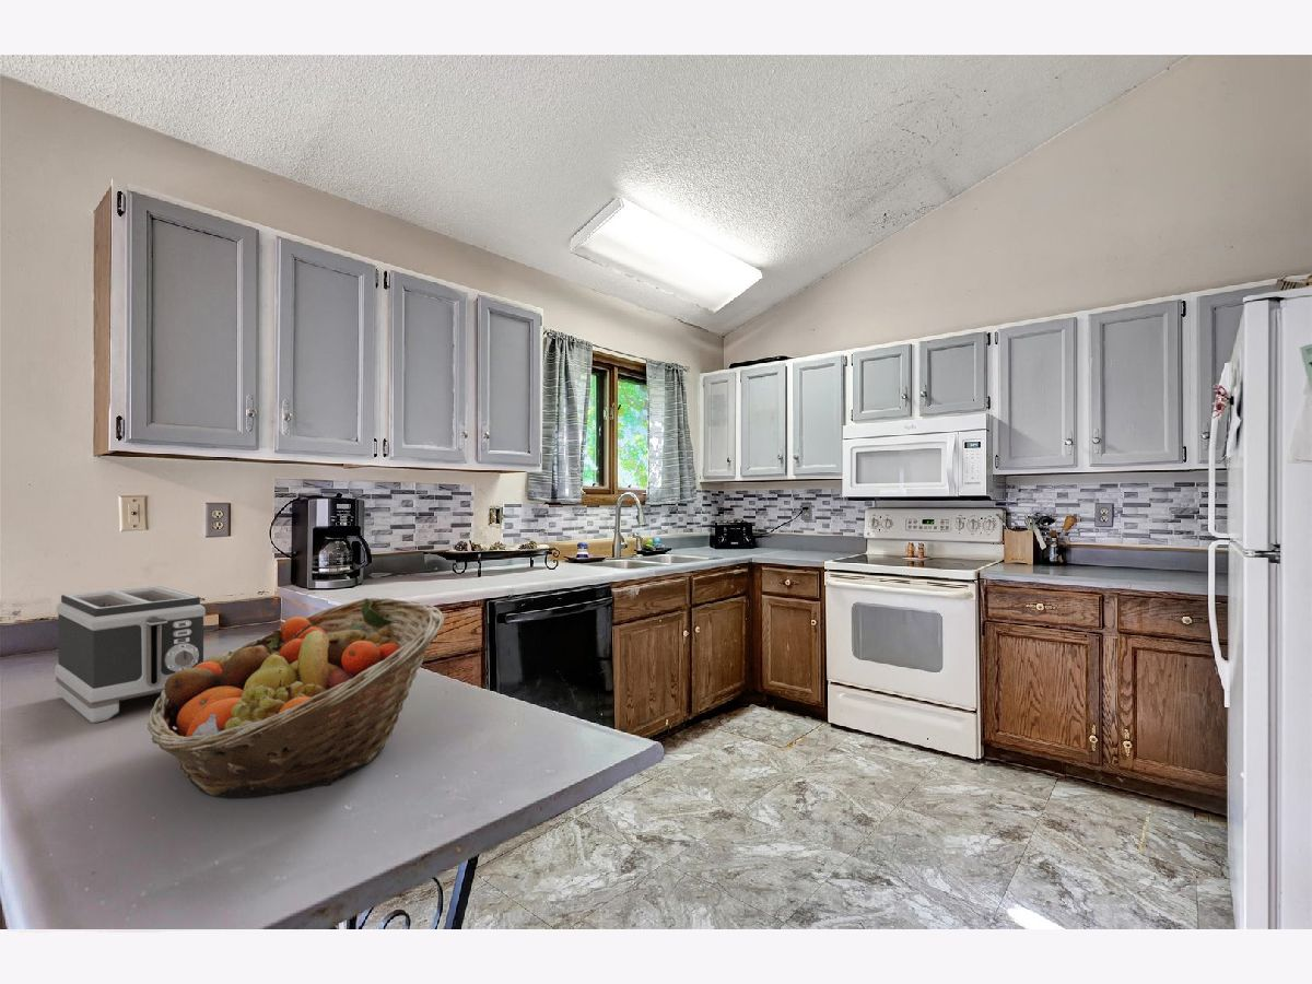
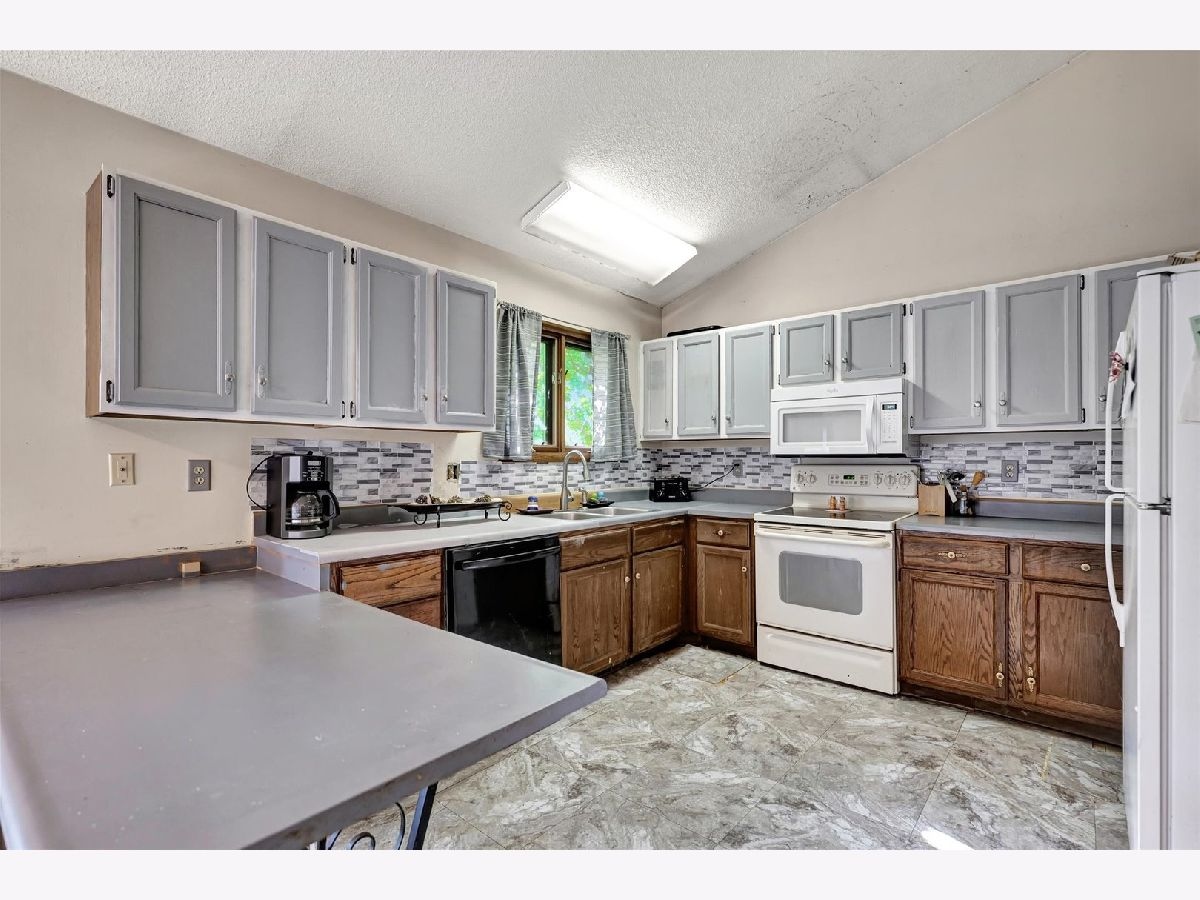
- toaster [54,585,207,724]
- fruit basket [147,597,445,798]
